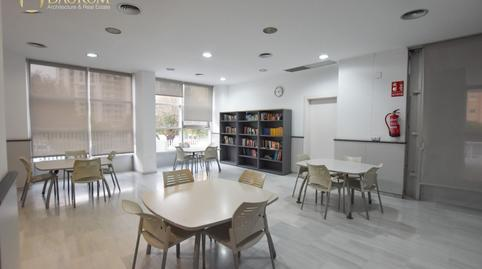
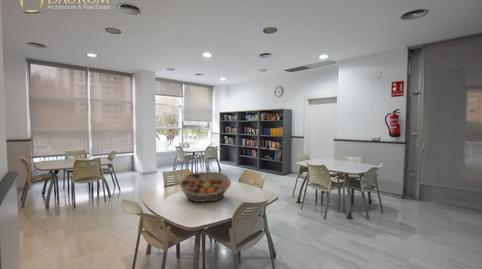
+ fruit basket [178,171,232,203]
